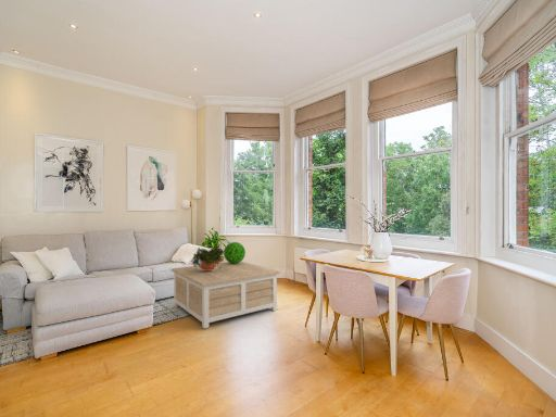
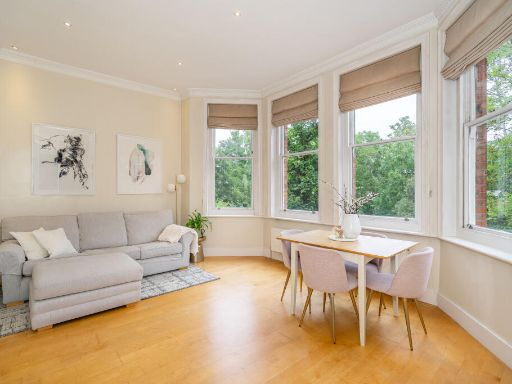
- potted plant [190,244,225,270]
- coffee table [170,261,281,329]
- decorative sphere [223,241,247,264]
